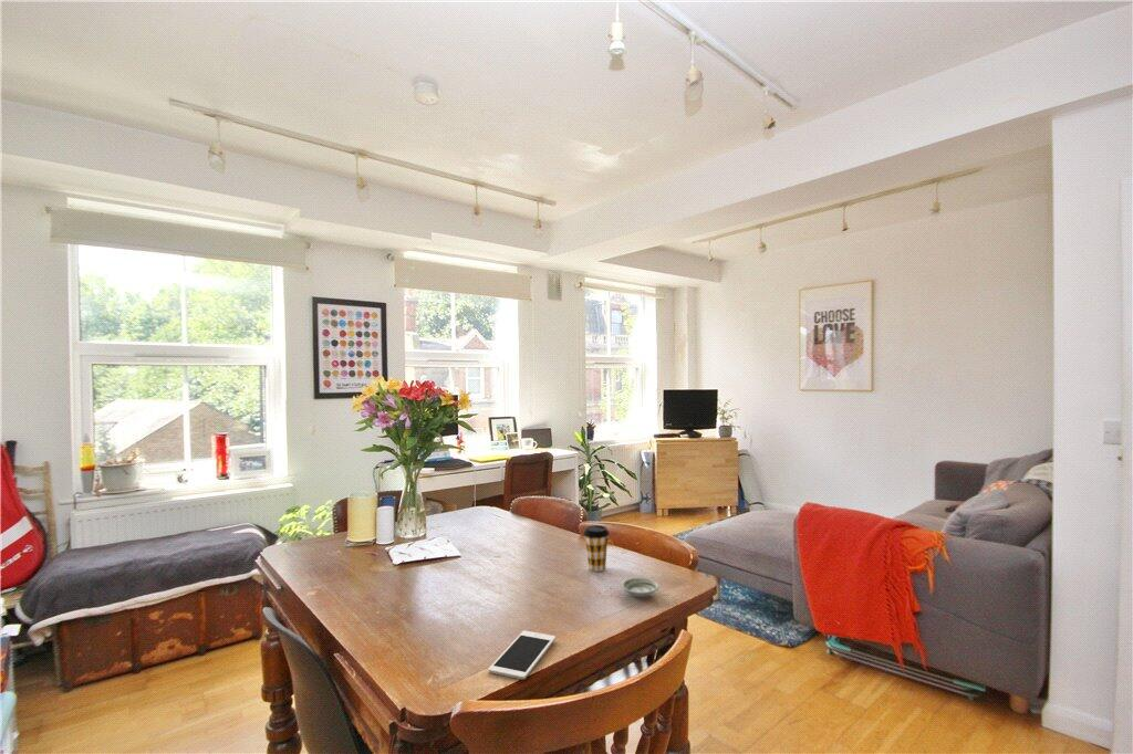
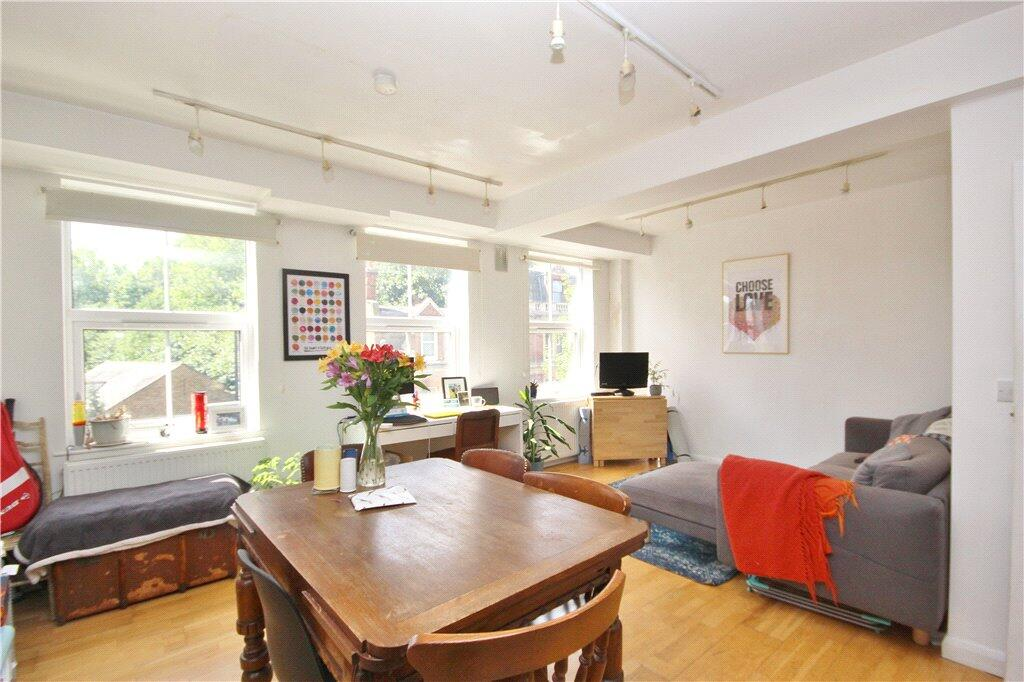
- saucer [621,577,659,599]
- coffee cup [582,524,611,573]
- cell phone [488,630,557,680]
